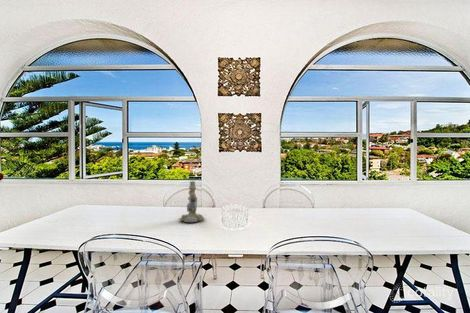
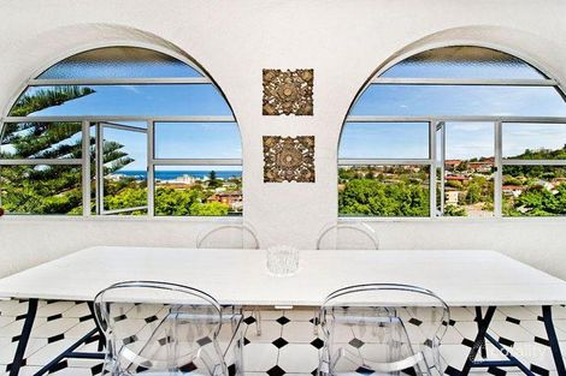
- candlestick [178,180,205,223]
